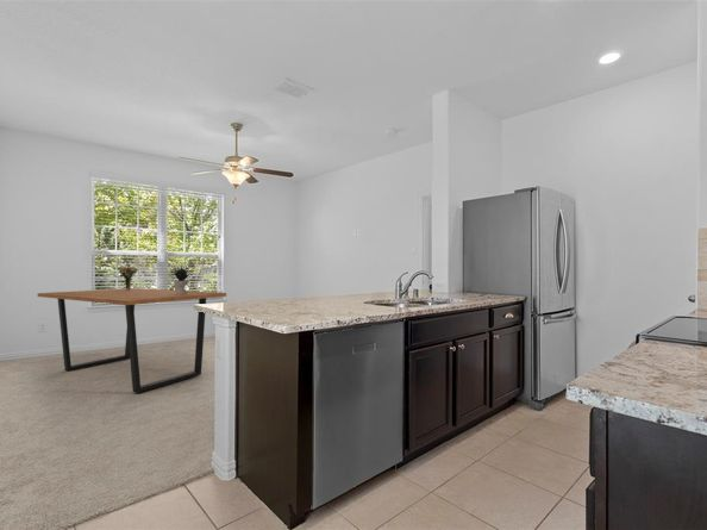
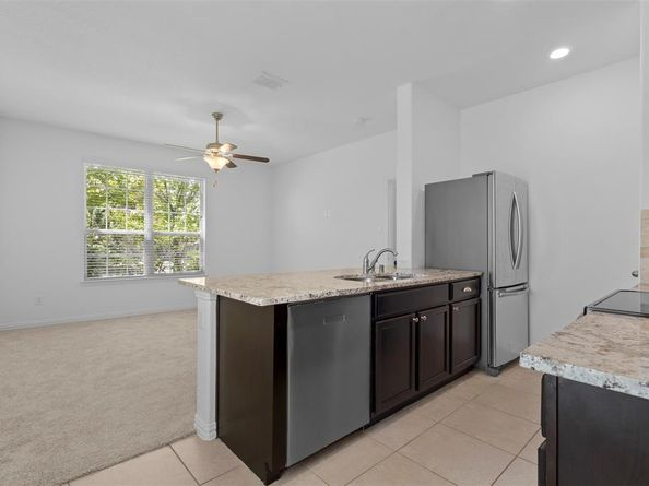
- dining table [37,287,227,394]
- bouquet [114,266,139,289]
- potted plant [171,264,193,293]
